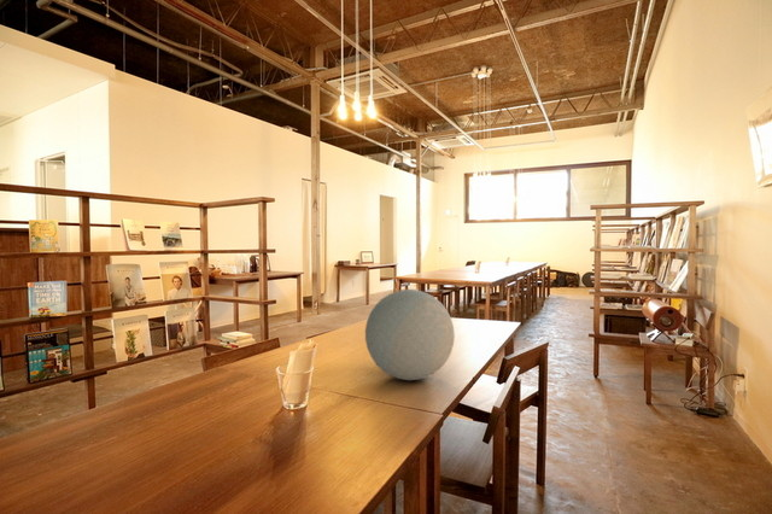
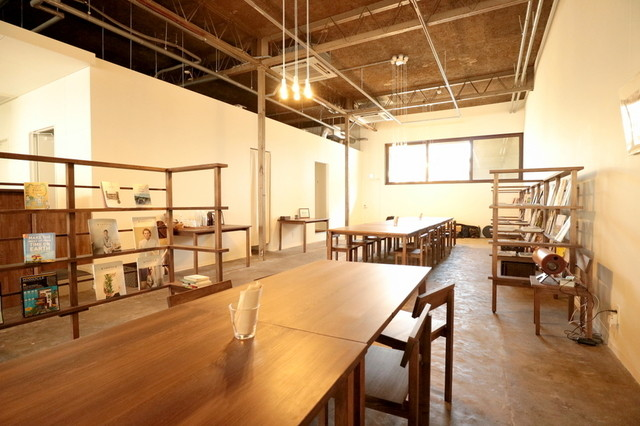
- decorative orb [364,288,456,381]
